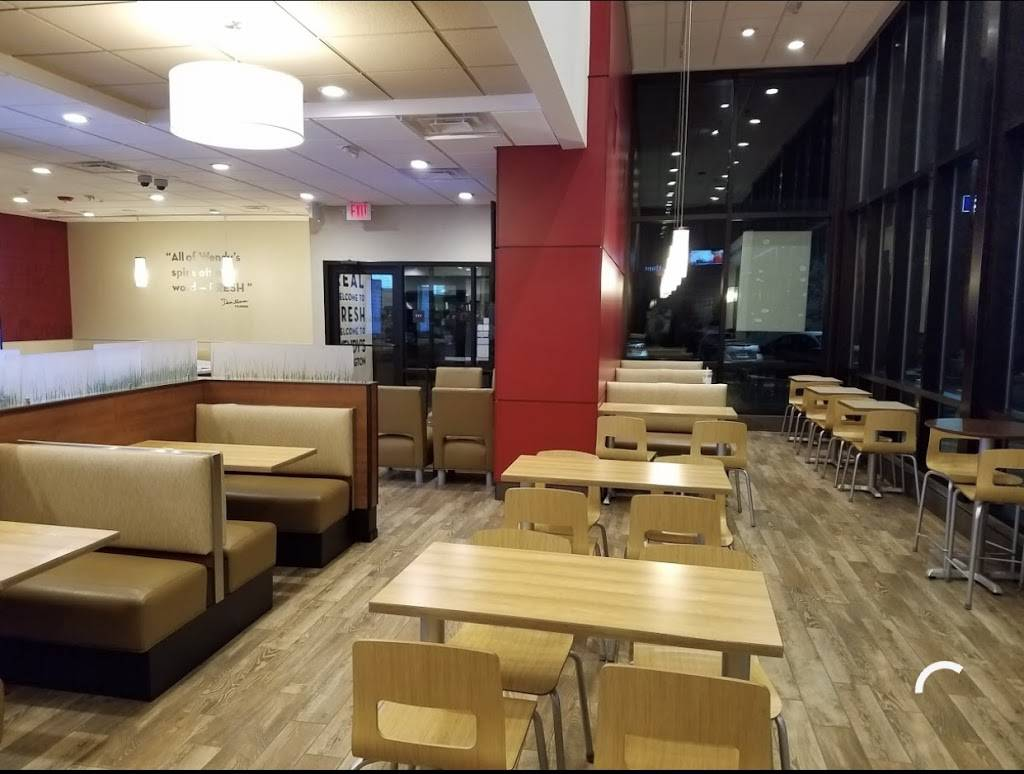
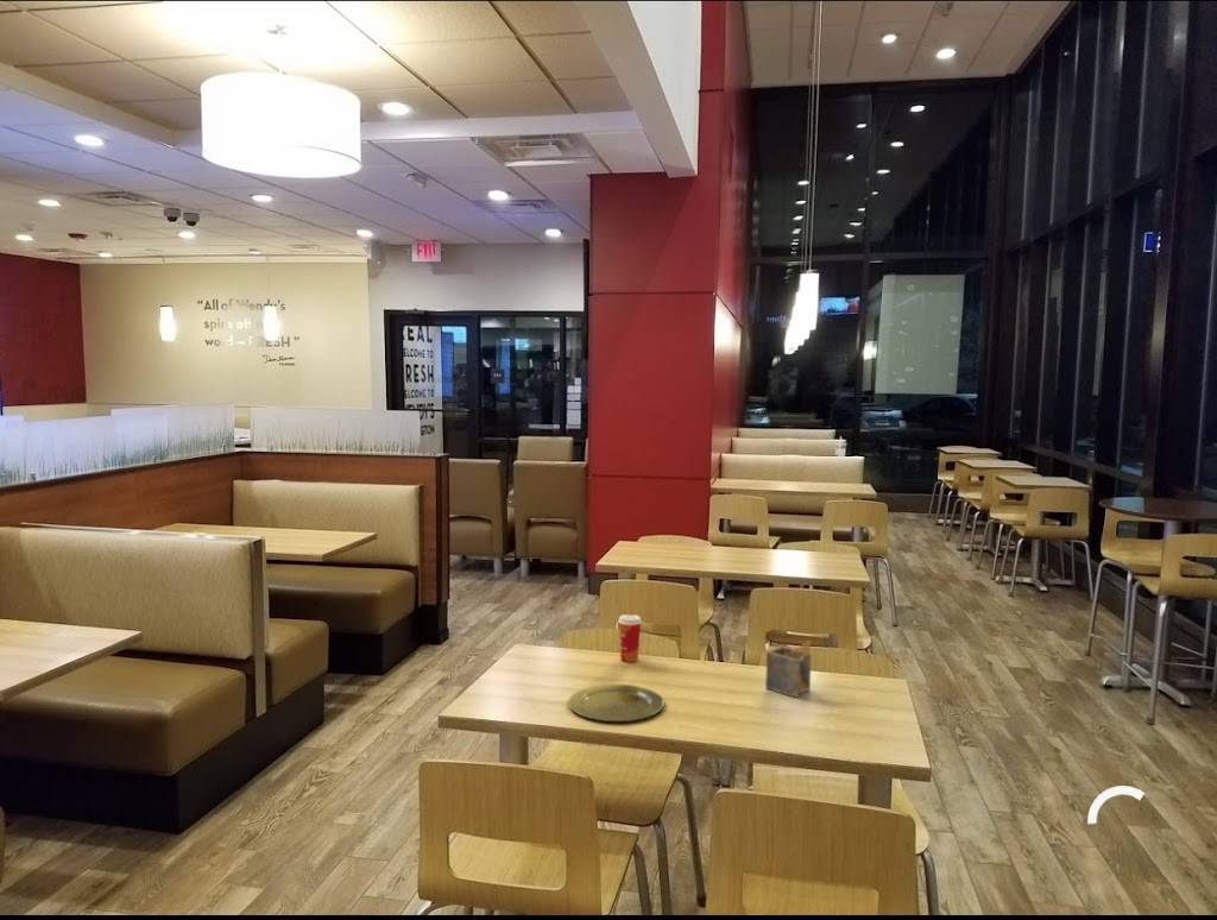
+ plate [567,683,666,723]
+ napkin holder [764,639,813,699]
+ paper cup [617,613,643,663]
